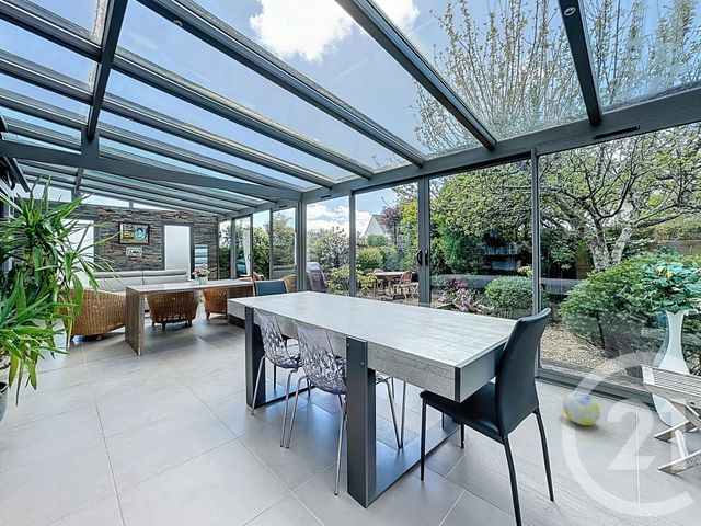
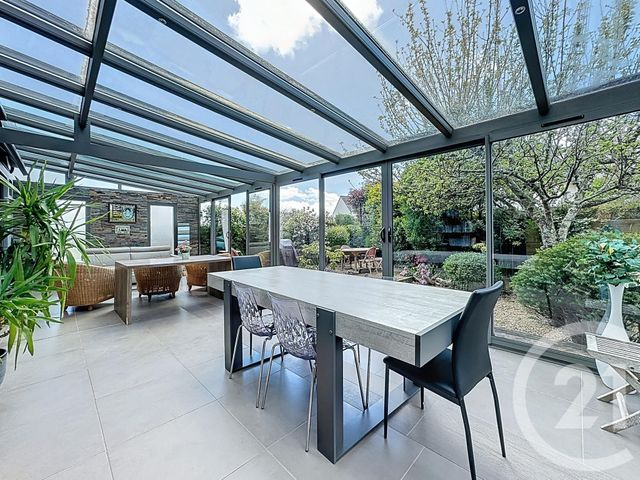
- ball [562,391,601,426]
